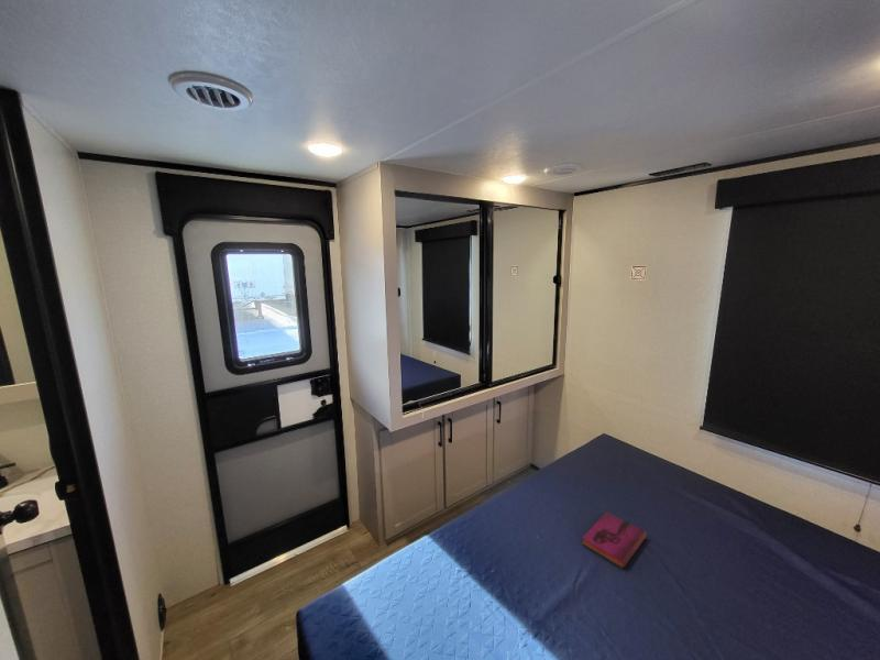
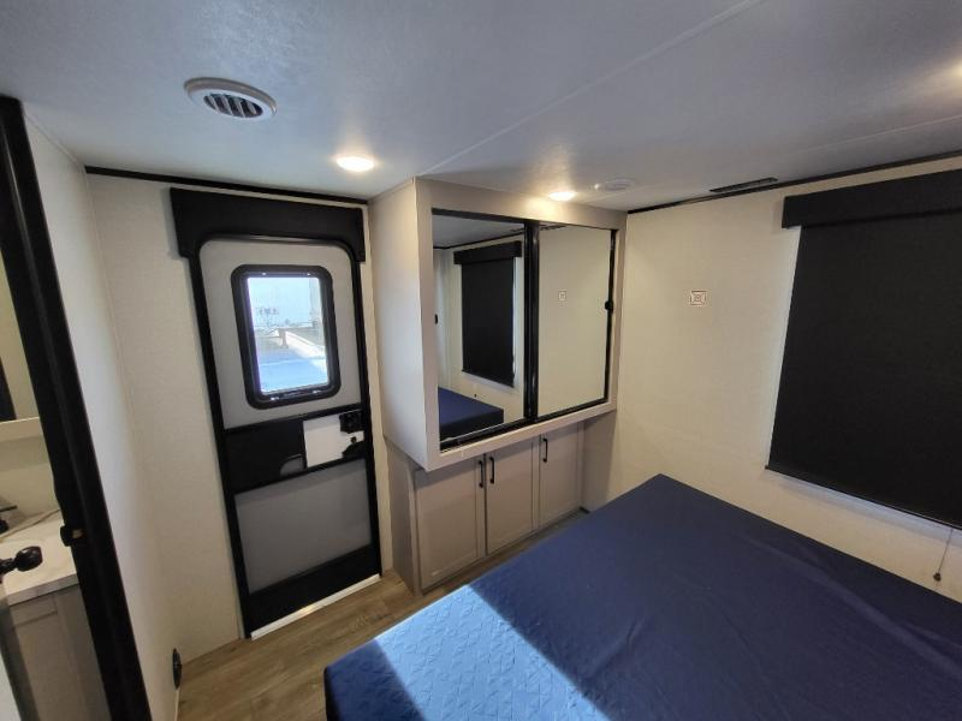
- hardback book [581,510,648,570]
